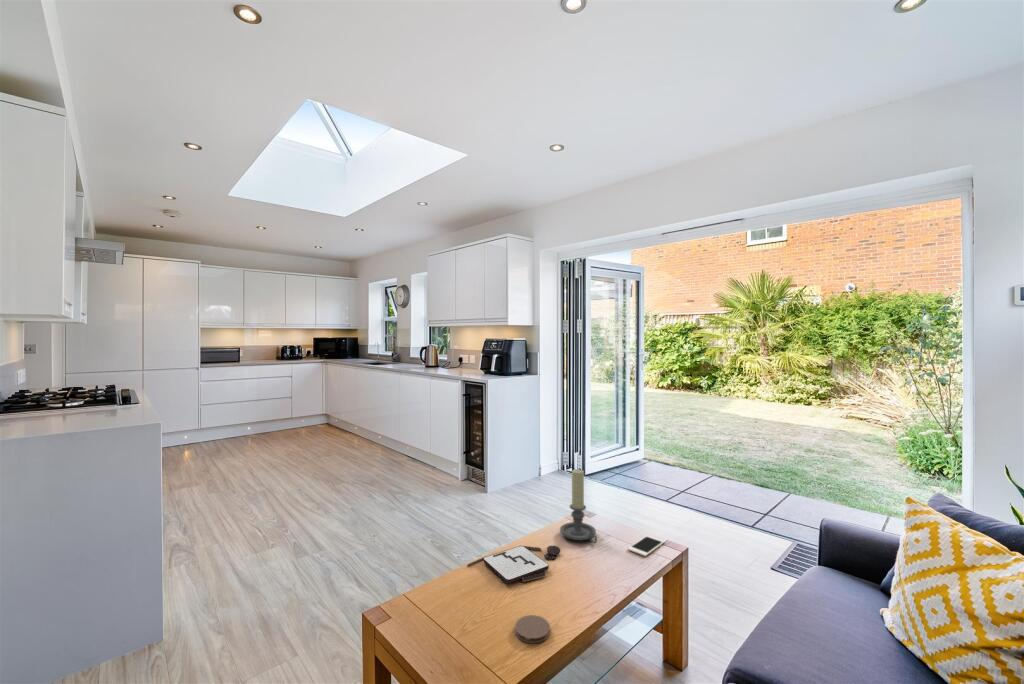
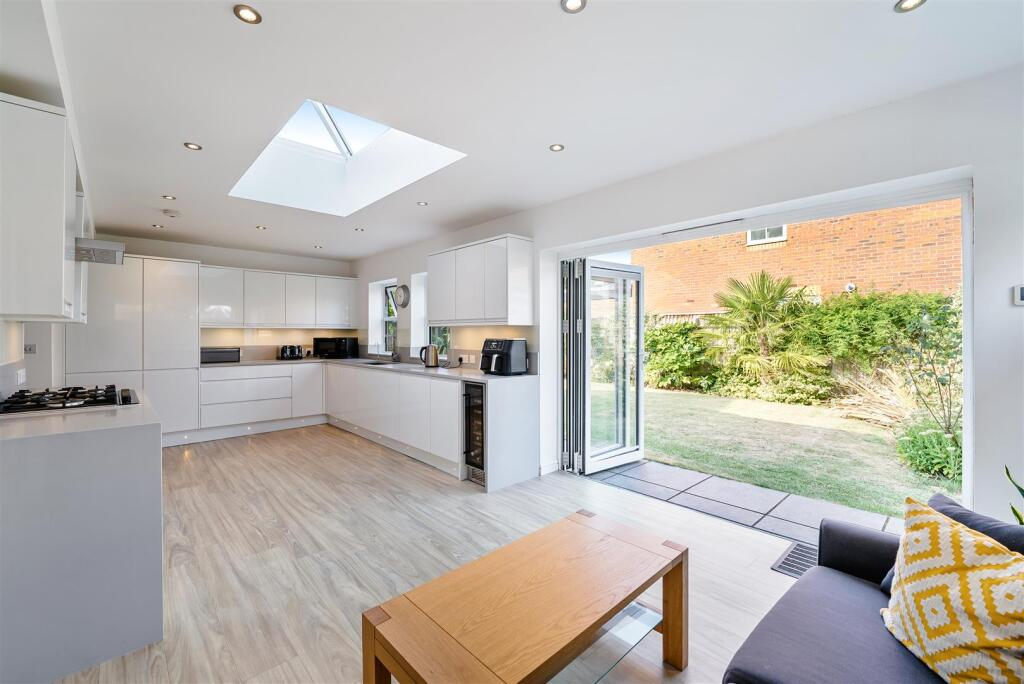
- candle holder [559,468,598,544]
- board game [466,545,561,584]
- cell phone [627,534,666,557]
- coaster [514,614,551,644]
